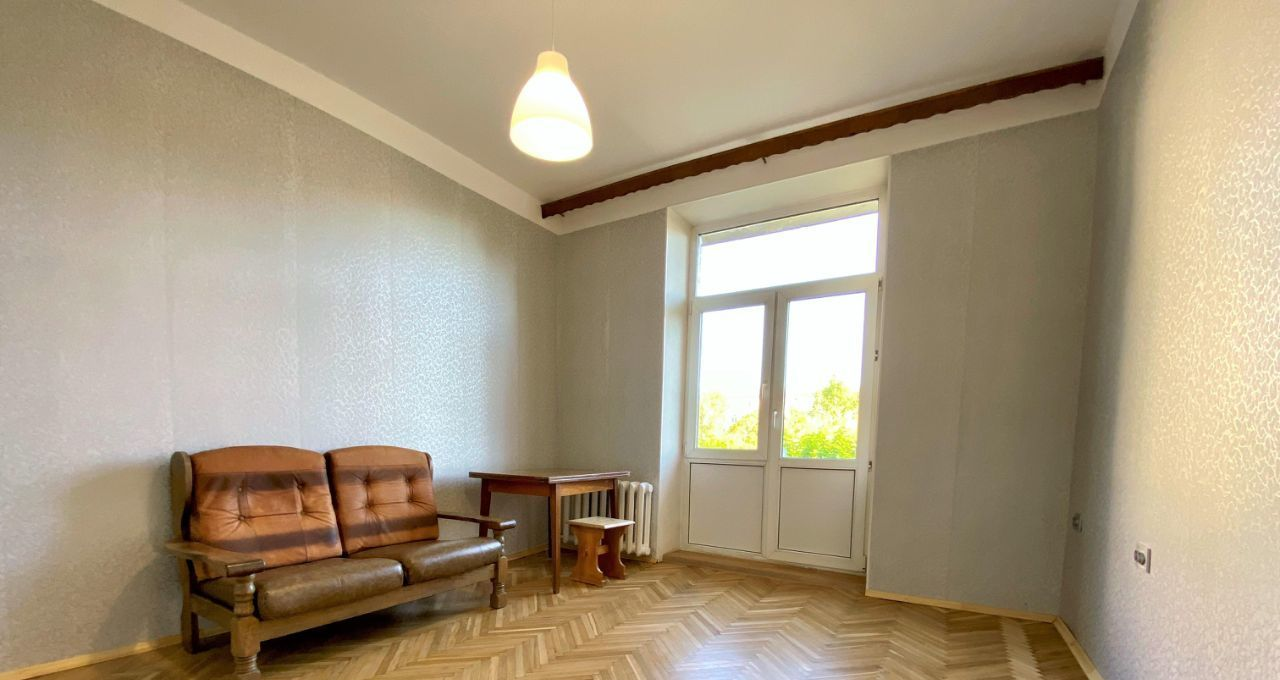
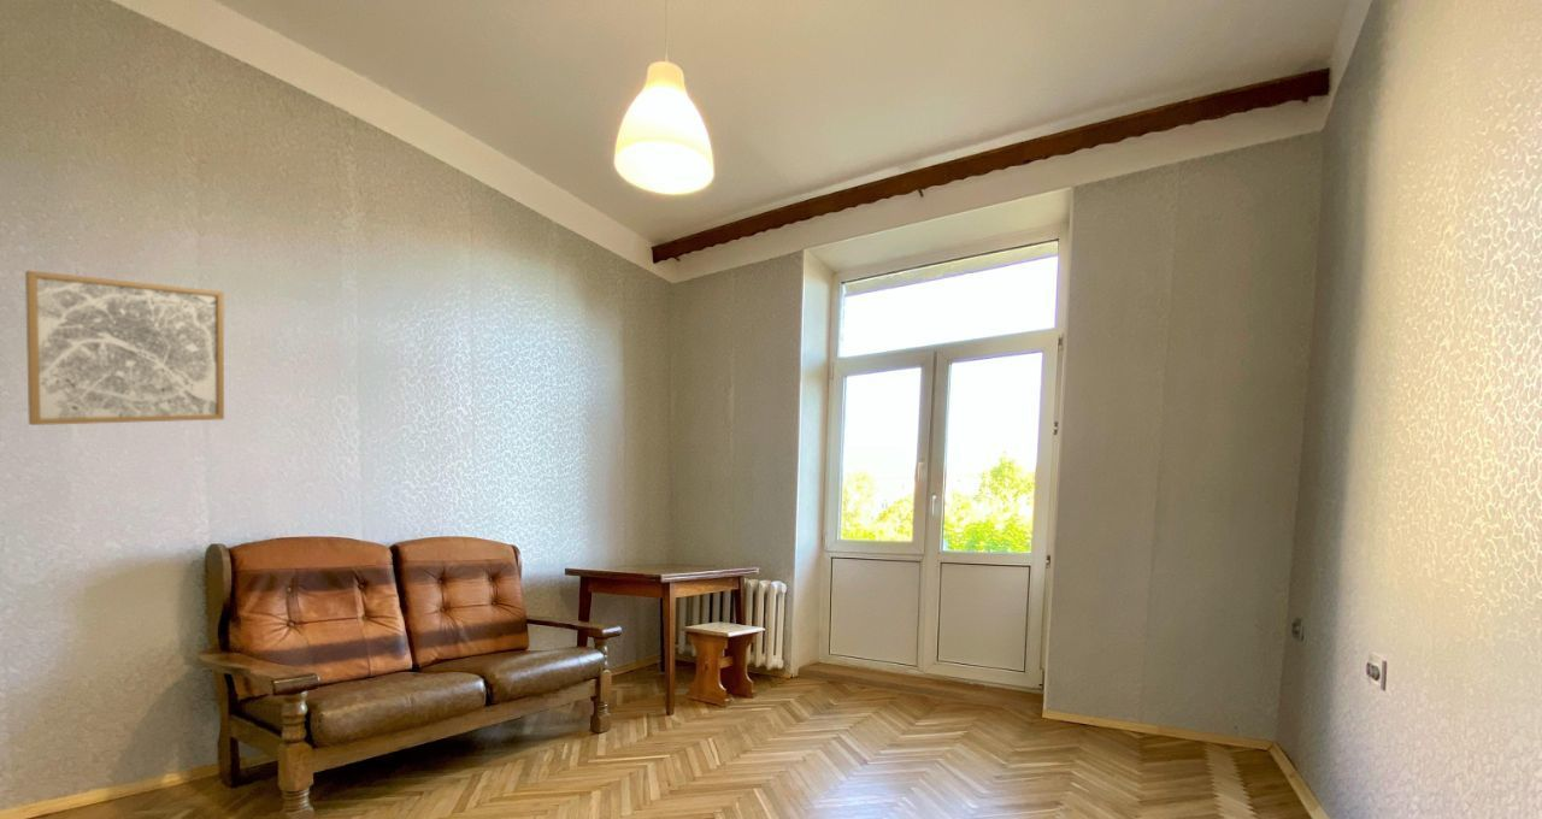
+ wall art [24,270,225,426]
